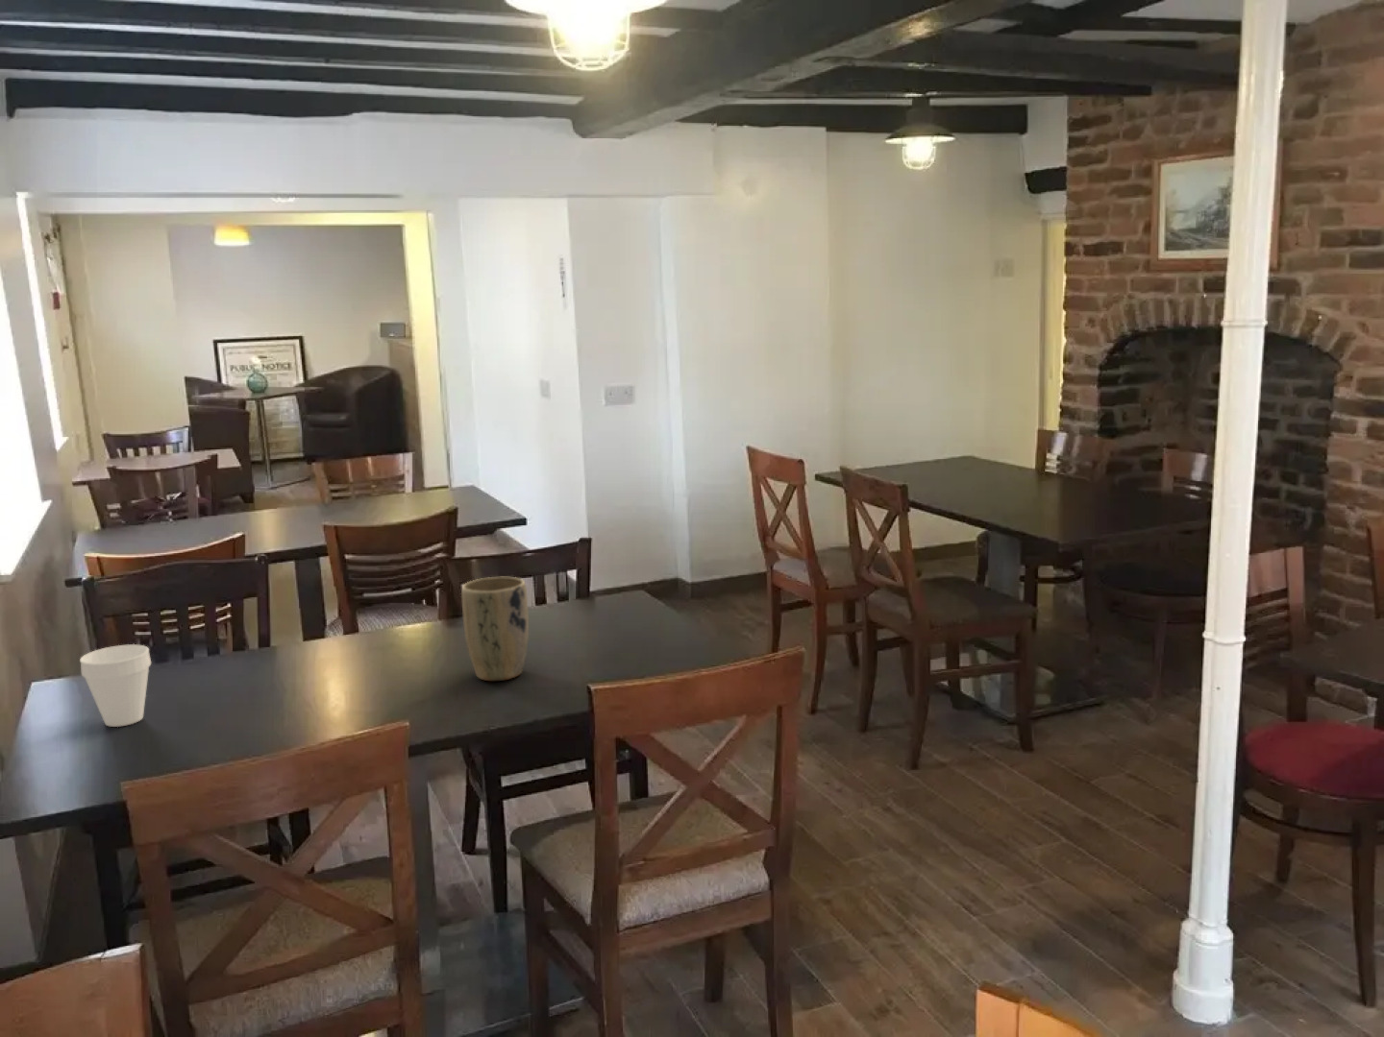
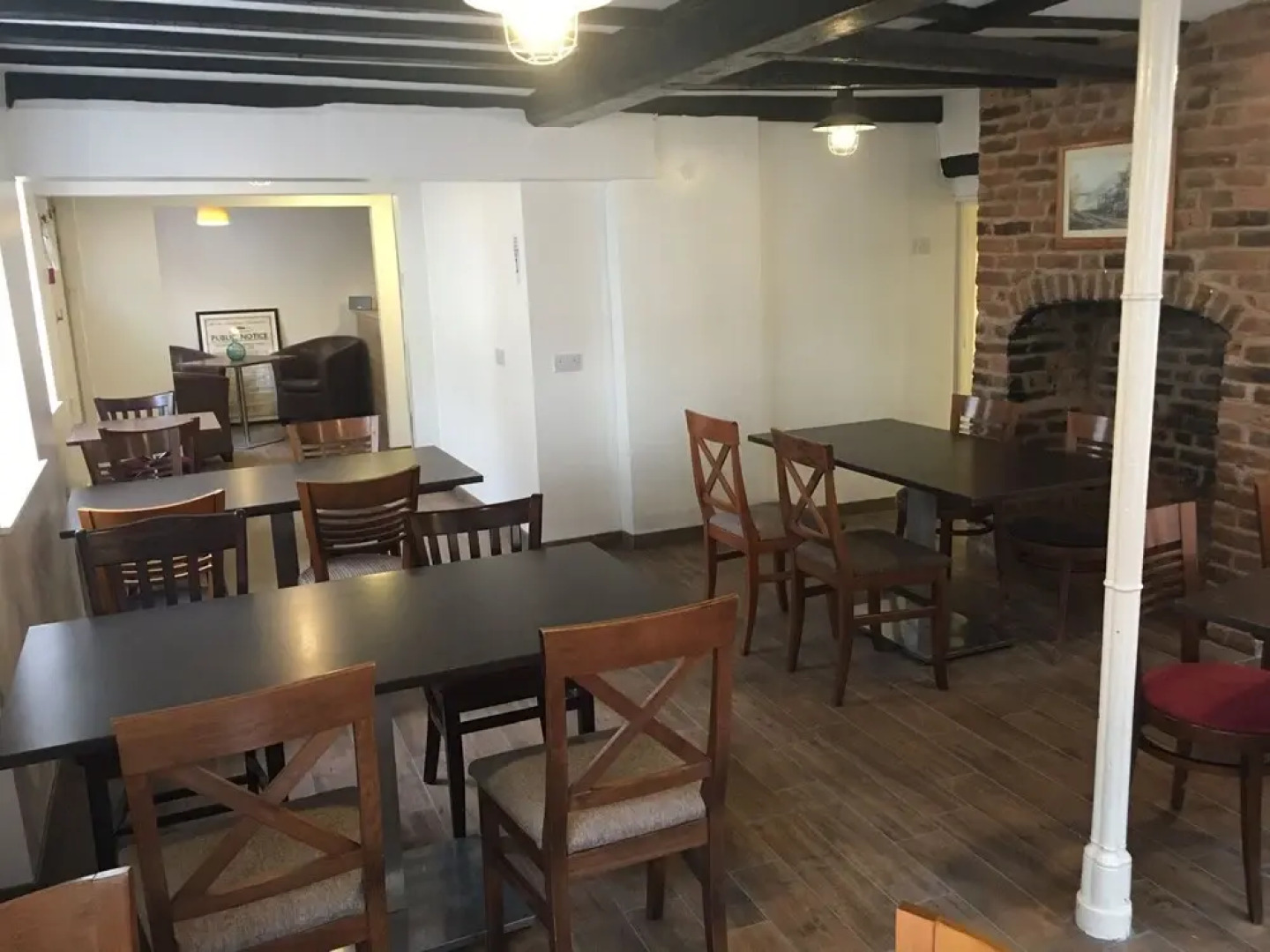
- plant pot [460,576,530,682]
- cup [78,644,151,728]
